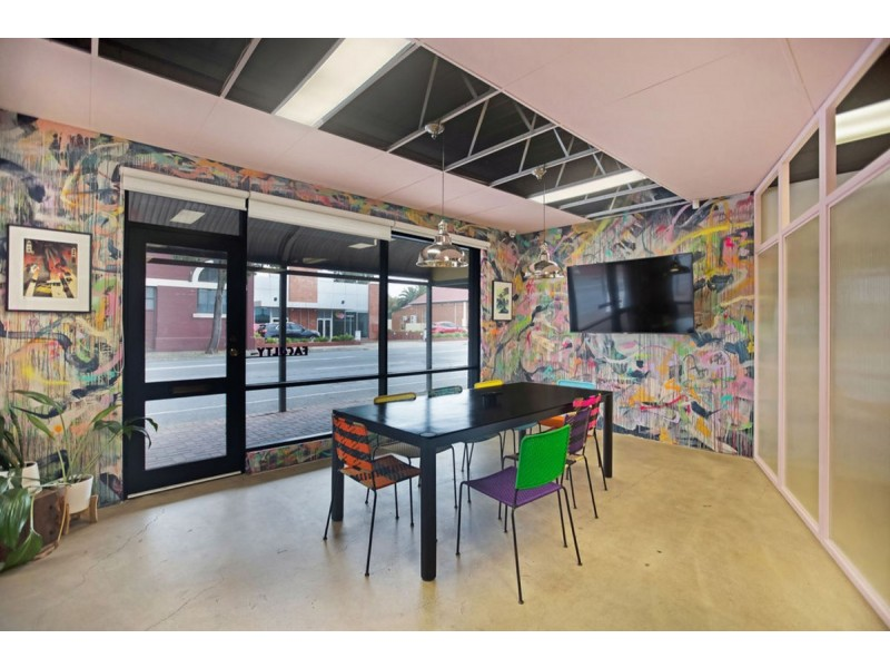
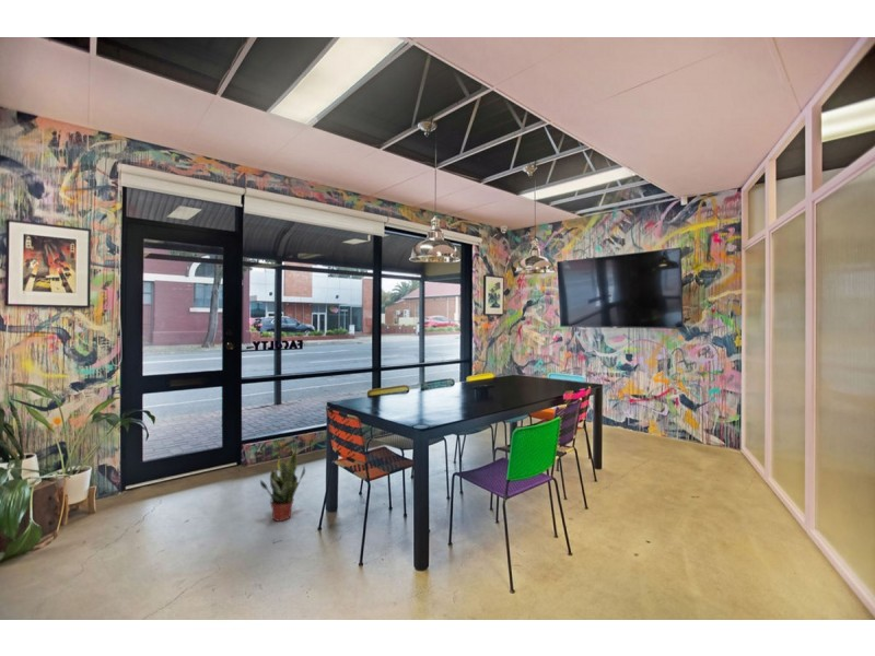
+ potted plant [259,448,306,523]
